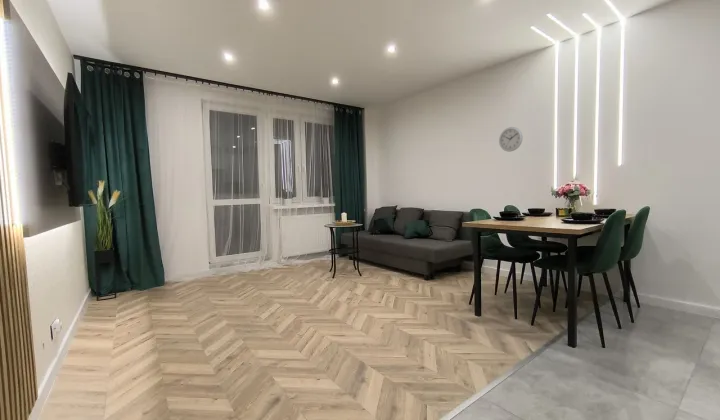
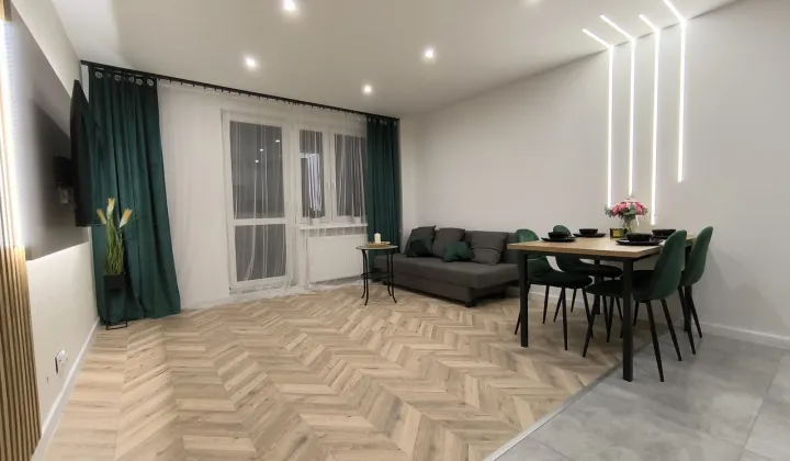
- wall clock [498,126,524,152]
